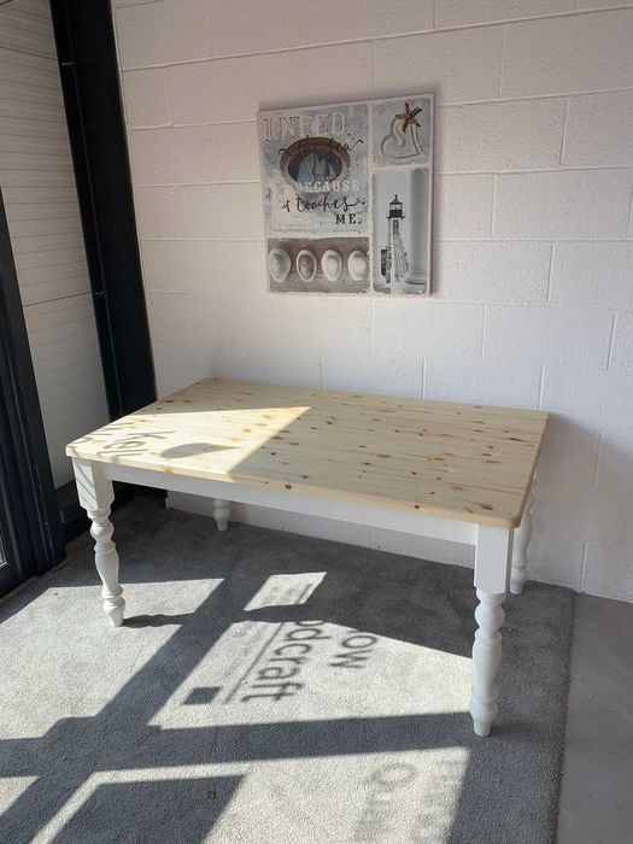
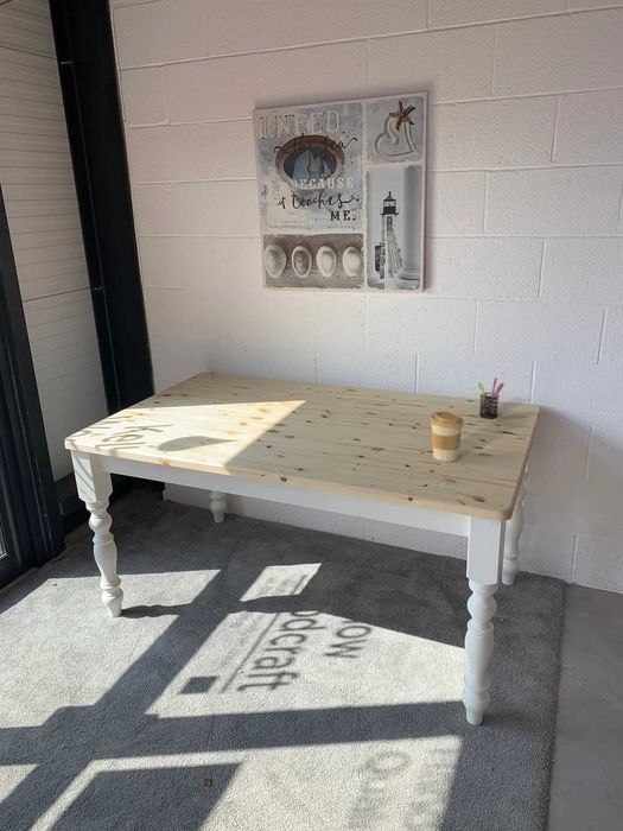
+ pen holder [477,376,506,419]
+ coffee cup [430,411,465,463]
